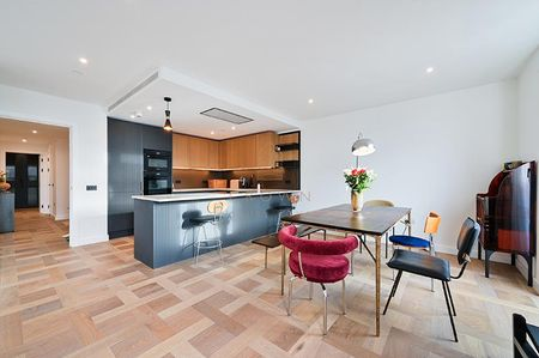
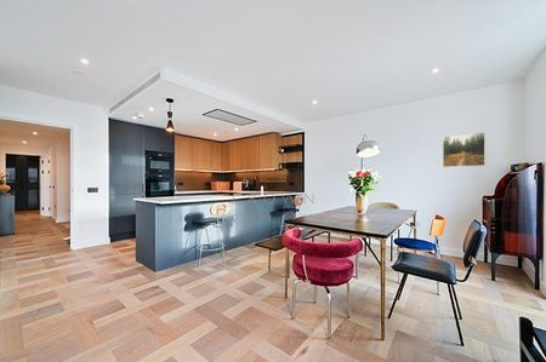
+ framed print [442,132,487,168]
